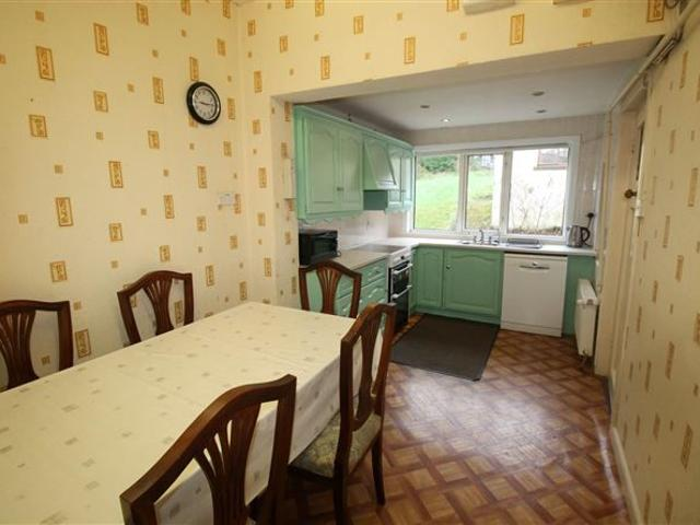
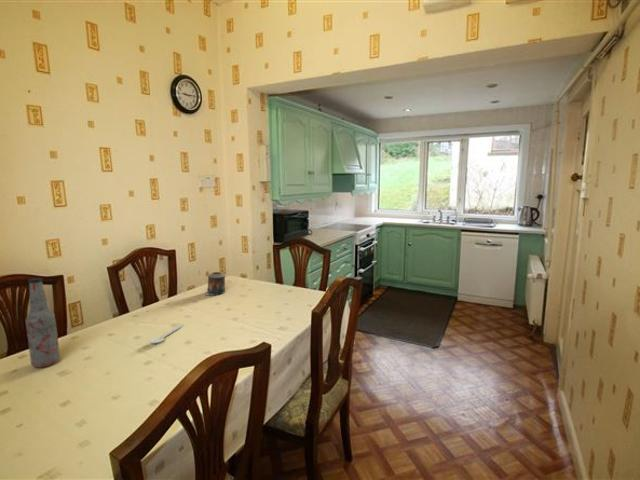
+ bottle [25,277,61,368]
+ candle [205,271,226,296]
+ spoon [148,323,186,345]
